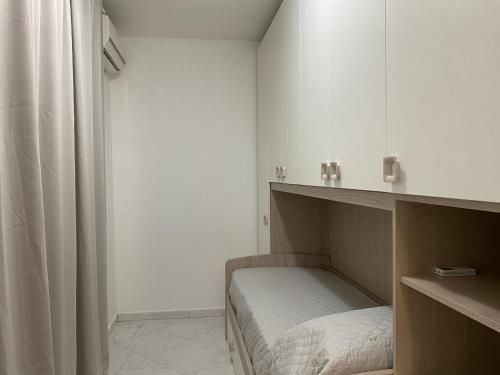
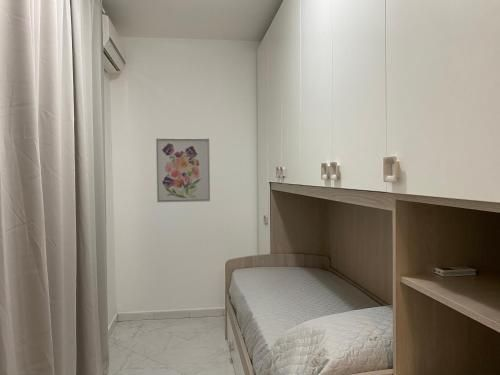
+ wall art [155,137,211,203]
